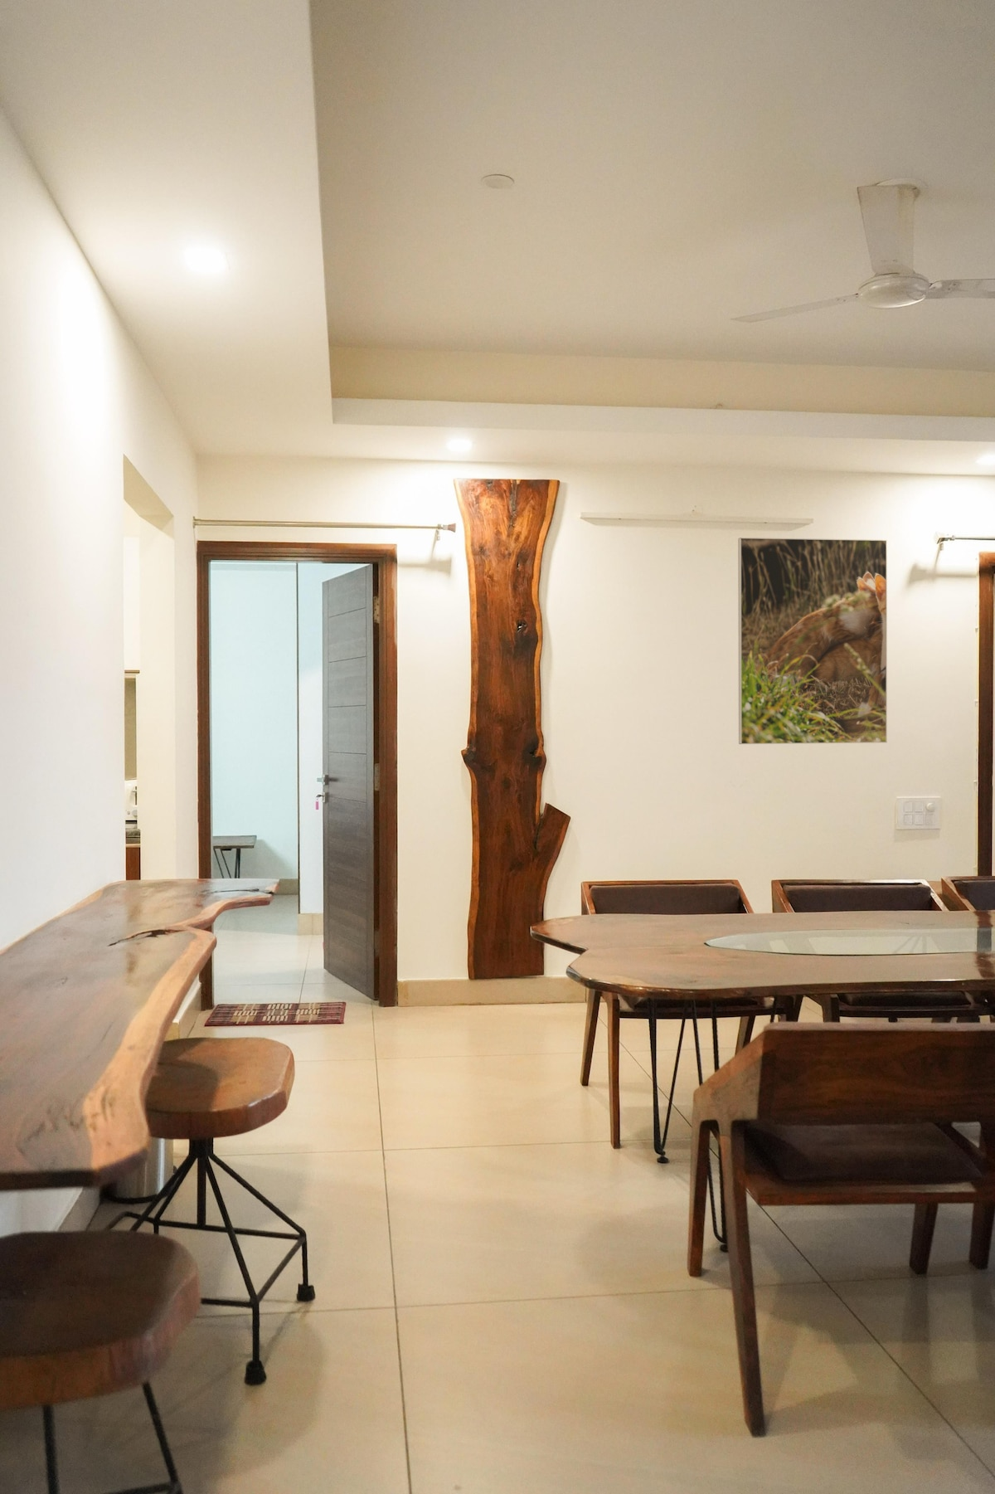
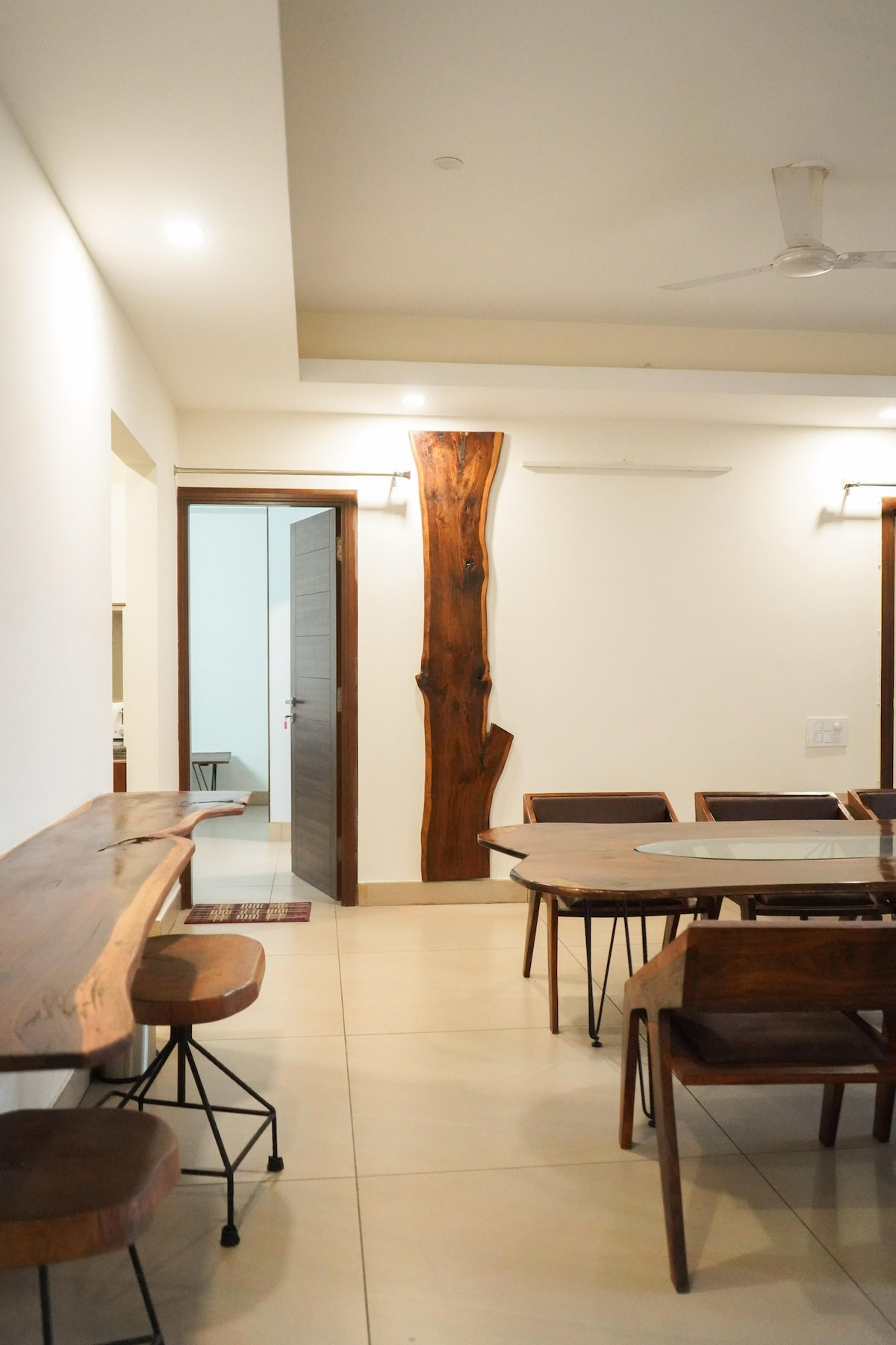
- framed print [737,537,888,745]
